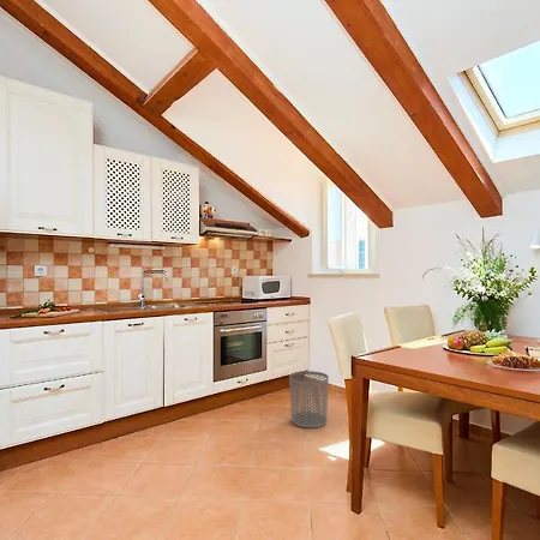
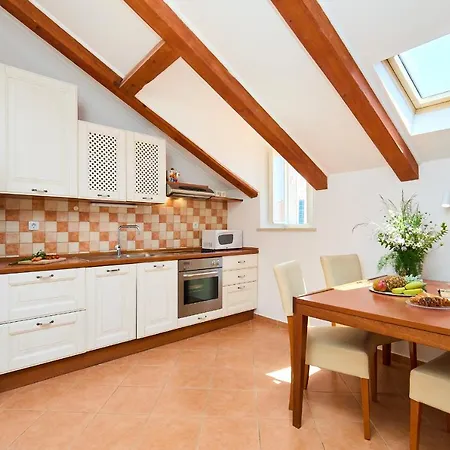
- waste bin [288,370,330,430]
